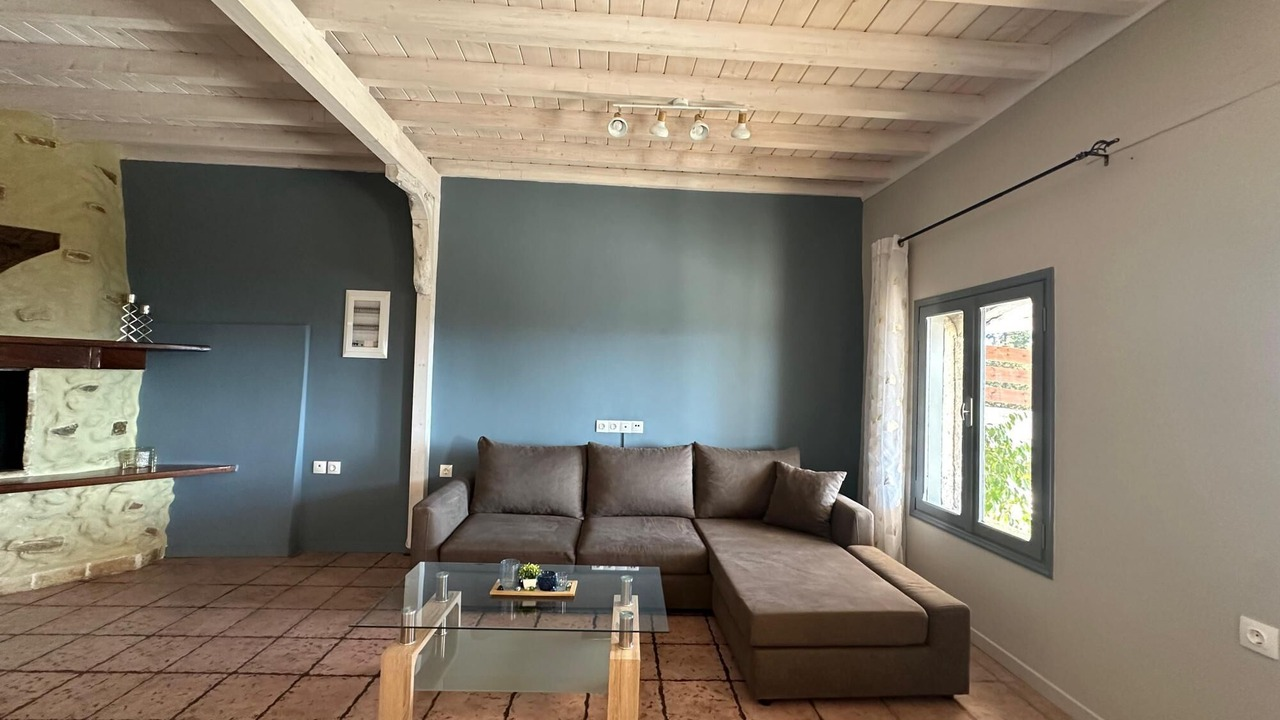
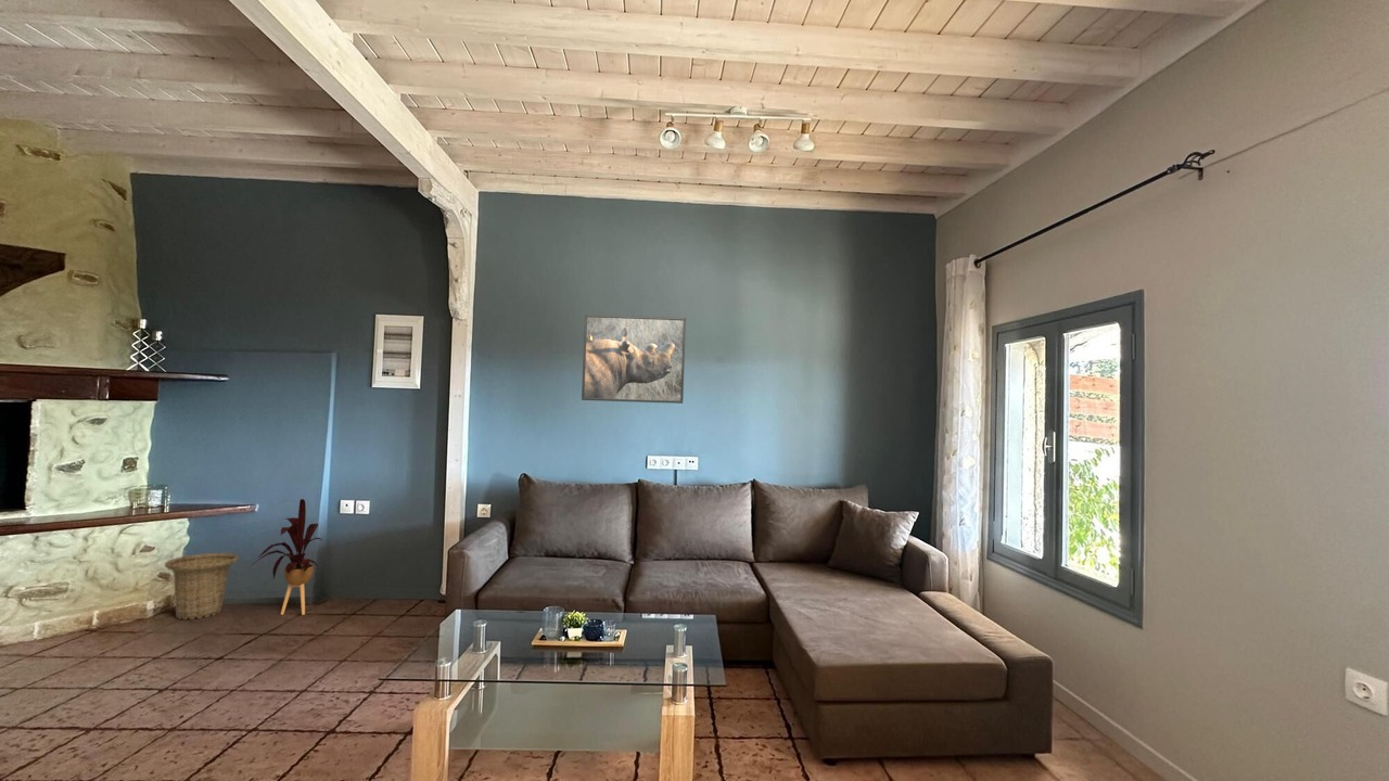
+ basket [164,552,240,620]
+ house plant [252,498,323,616]
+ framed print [581,313,687,405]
